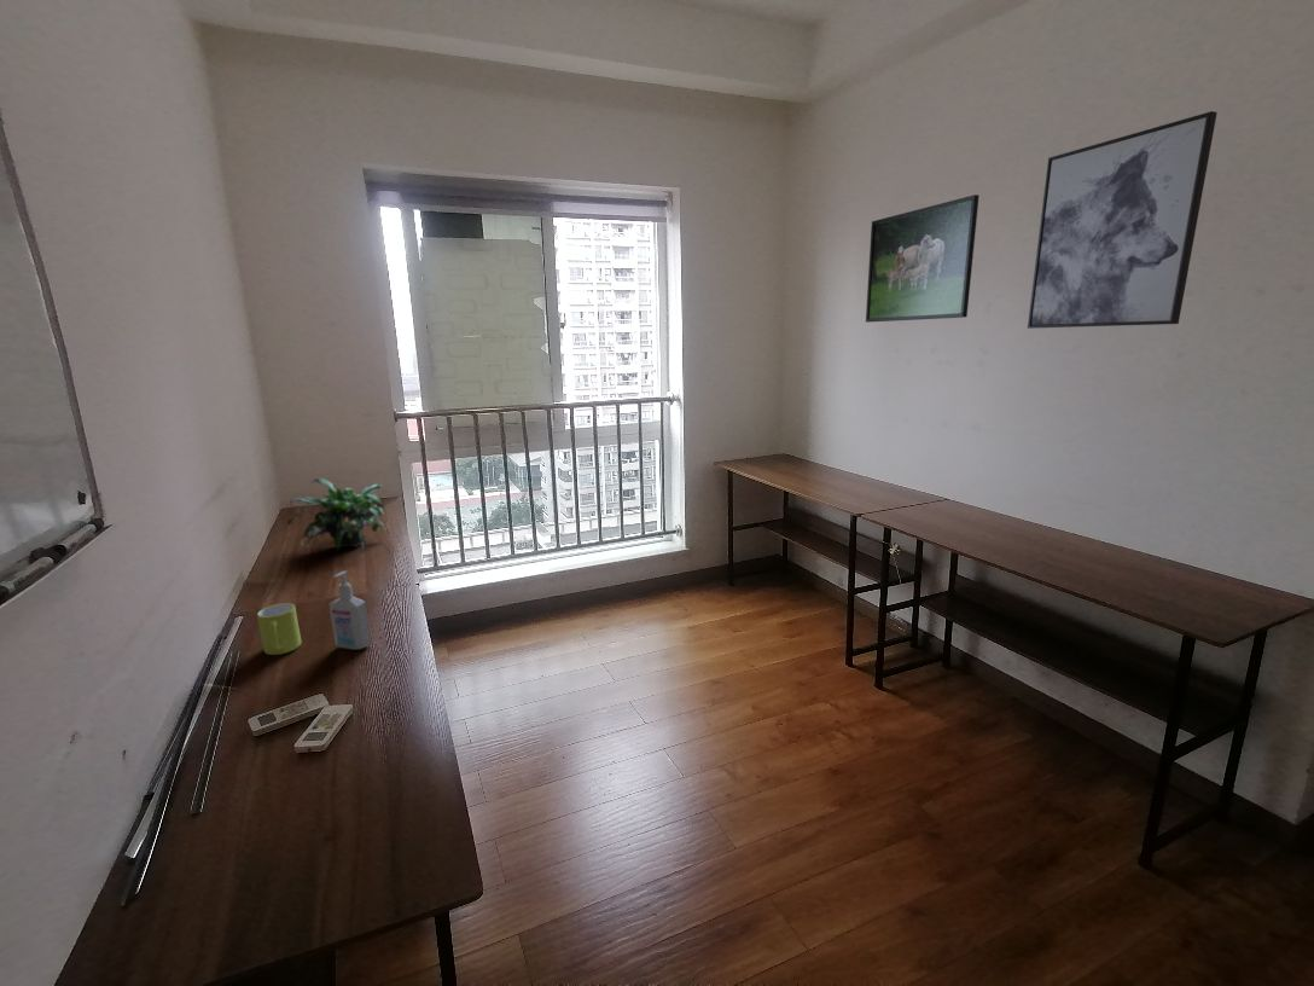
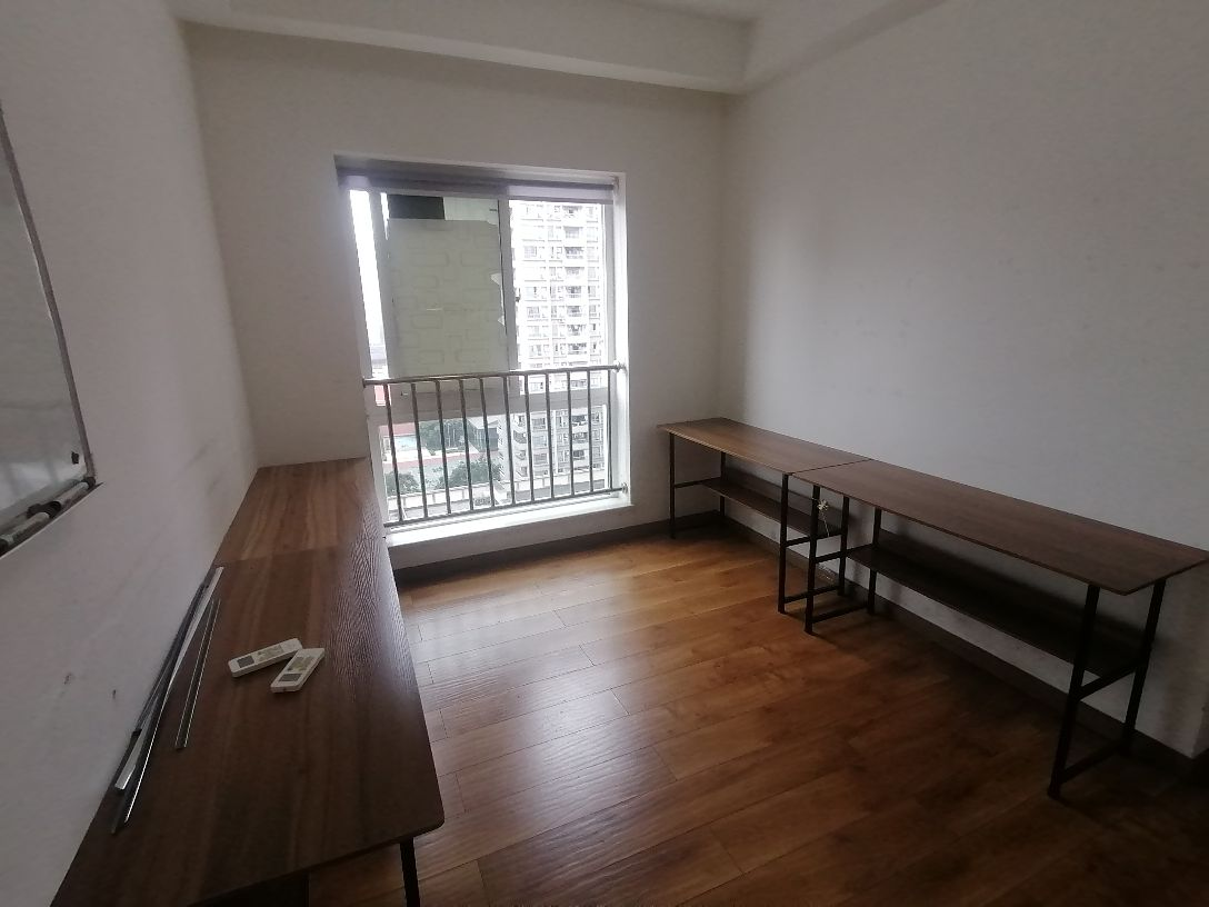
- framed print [865,193,981,324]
- bottle [328,569,372,651]
- mug [256,602,302,656]
- potted plant [286,476,388,553]
- wall art [1027,110,1219,330]
